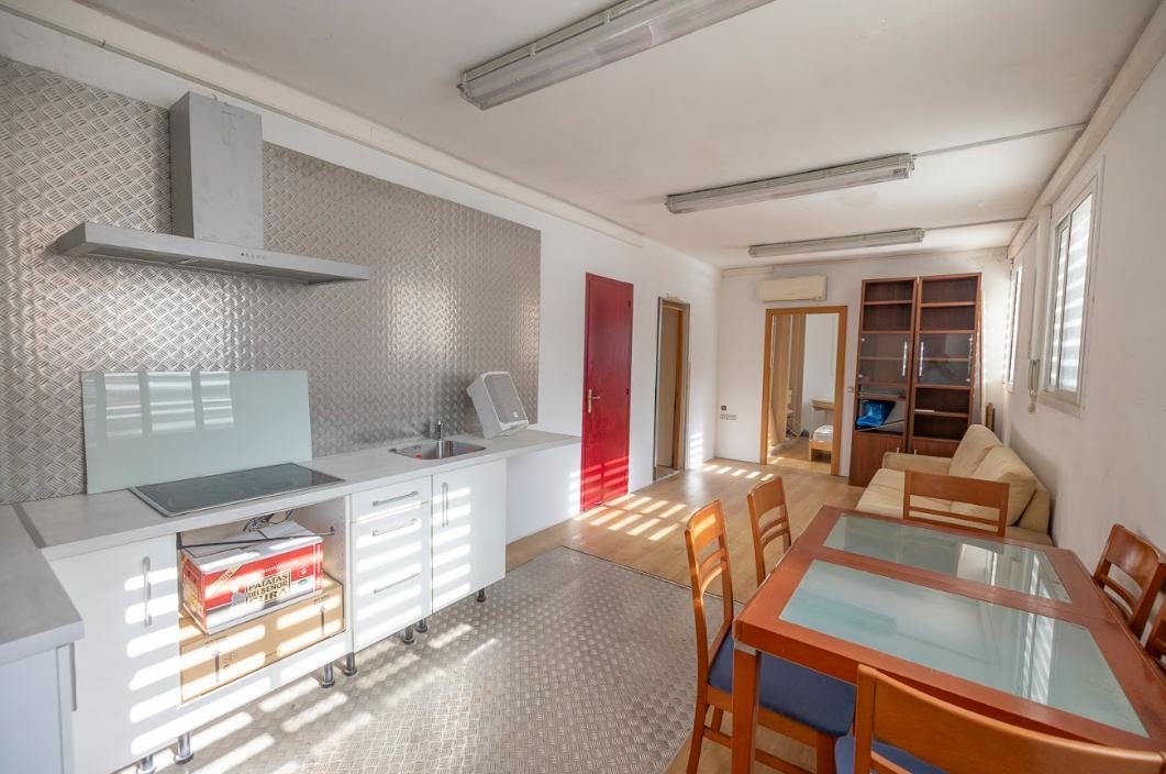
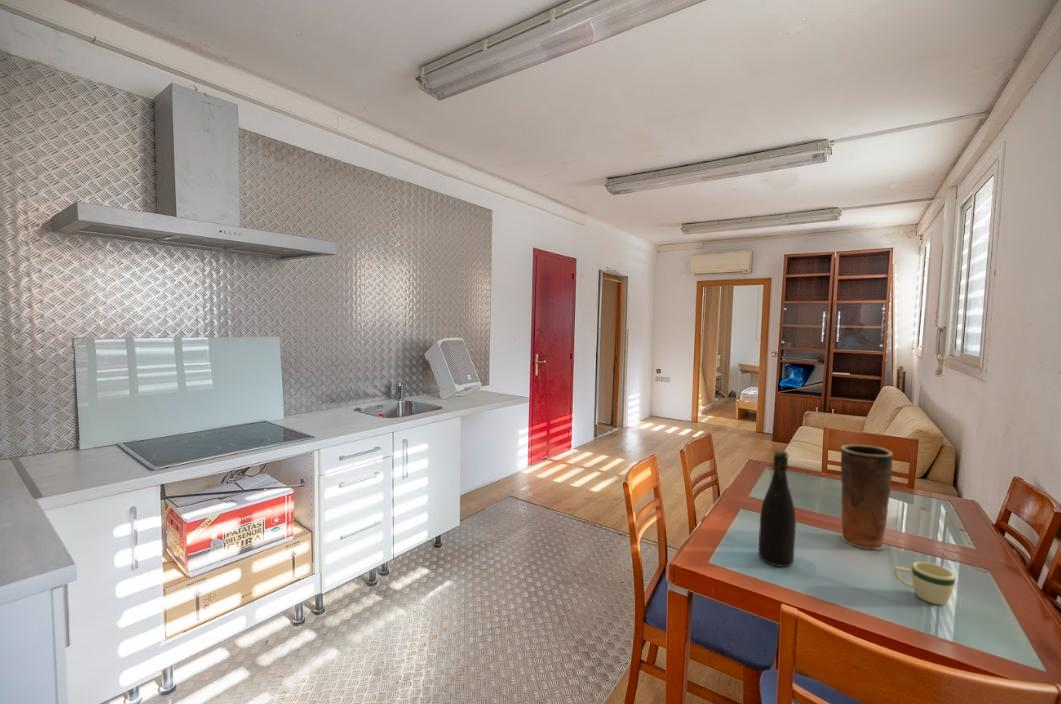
+ mug [892,561,956,606]
+ bottle [757,449,797,568]
+ vase [839,444,894,551]
